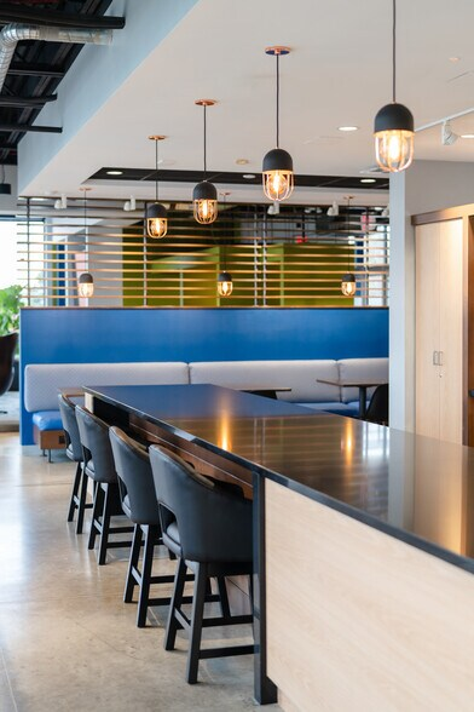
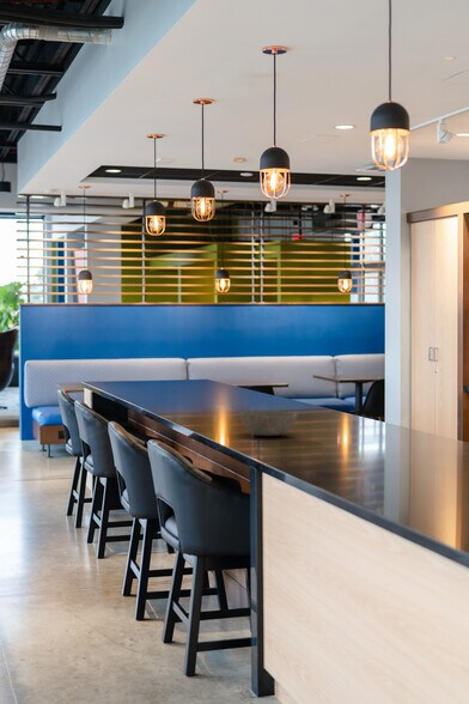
+ bowl [238,409,299,437]
